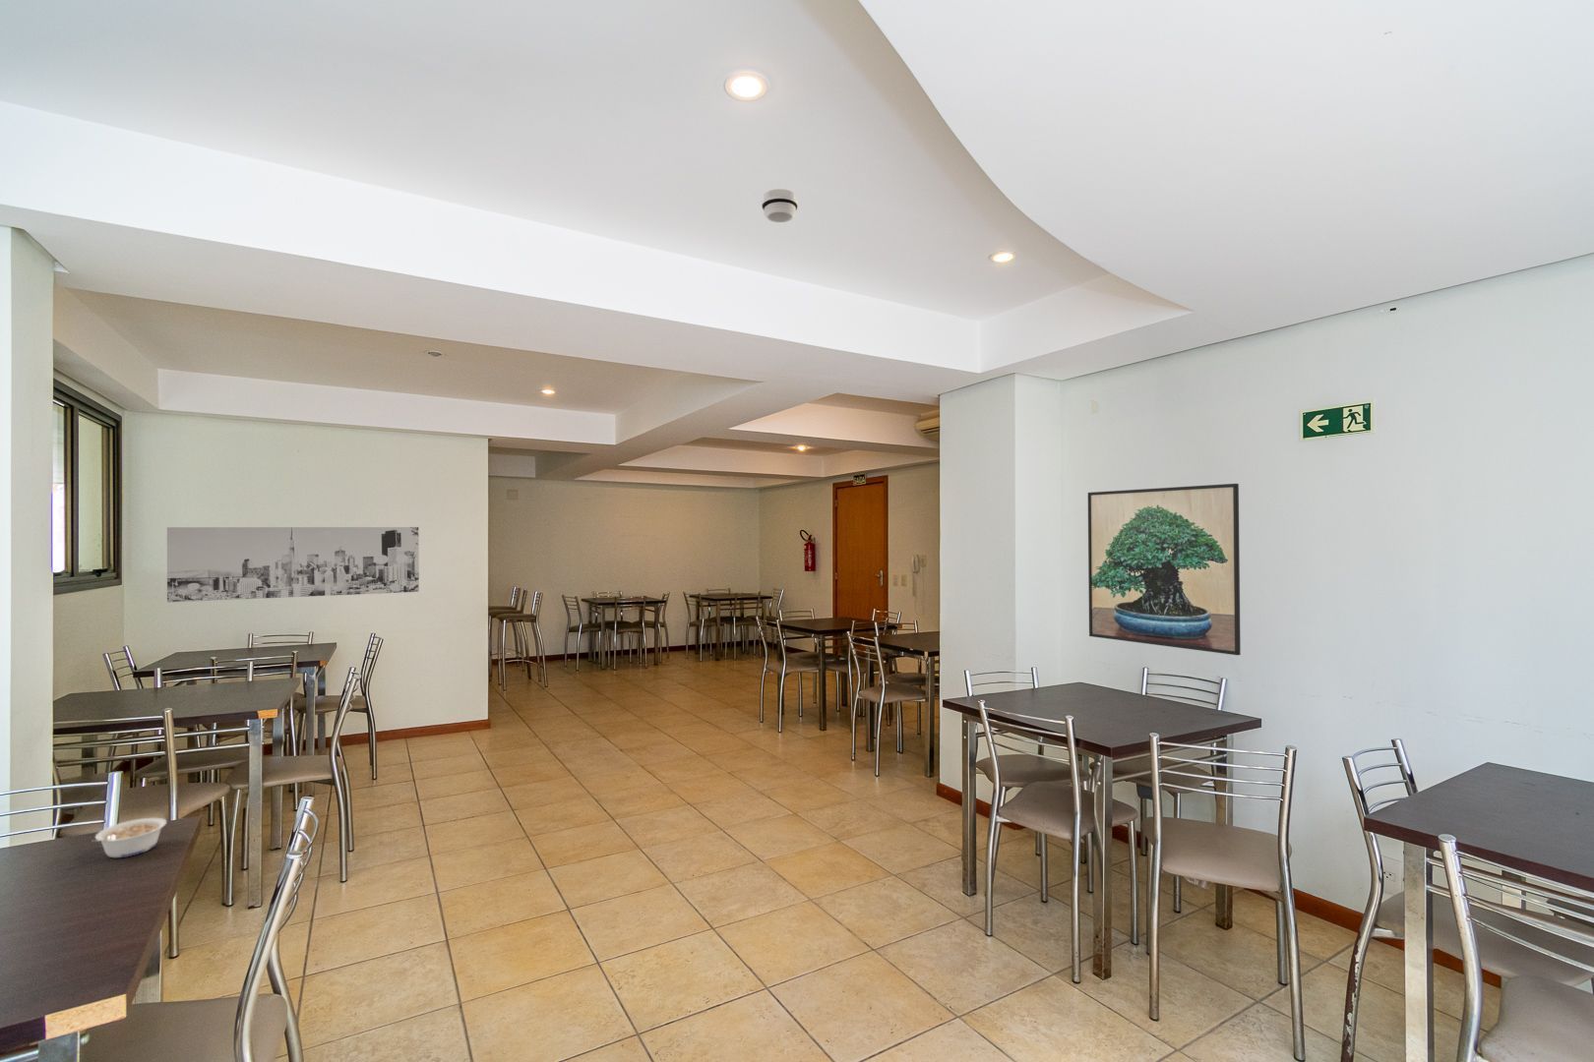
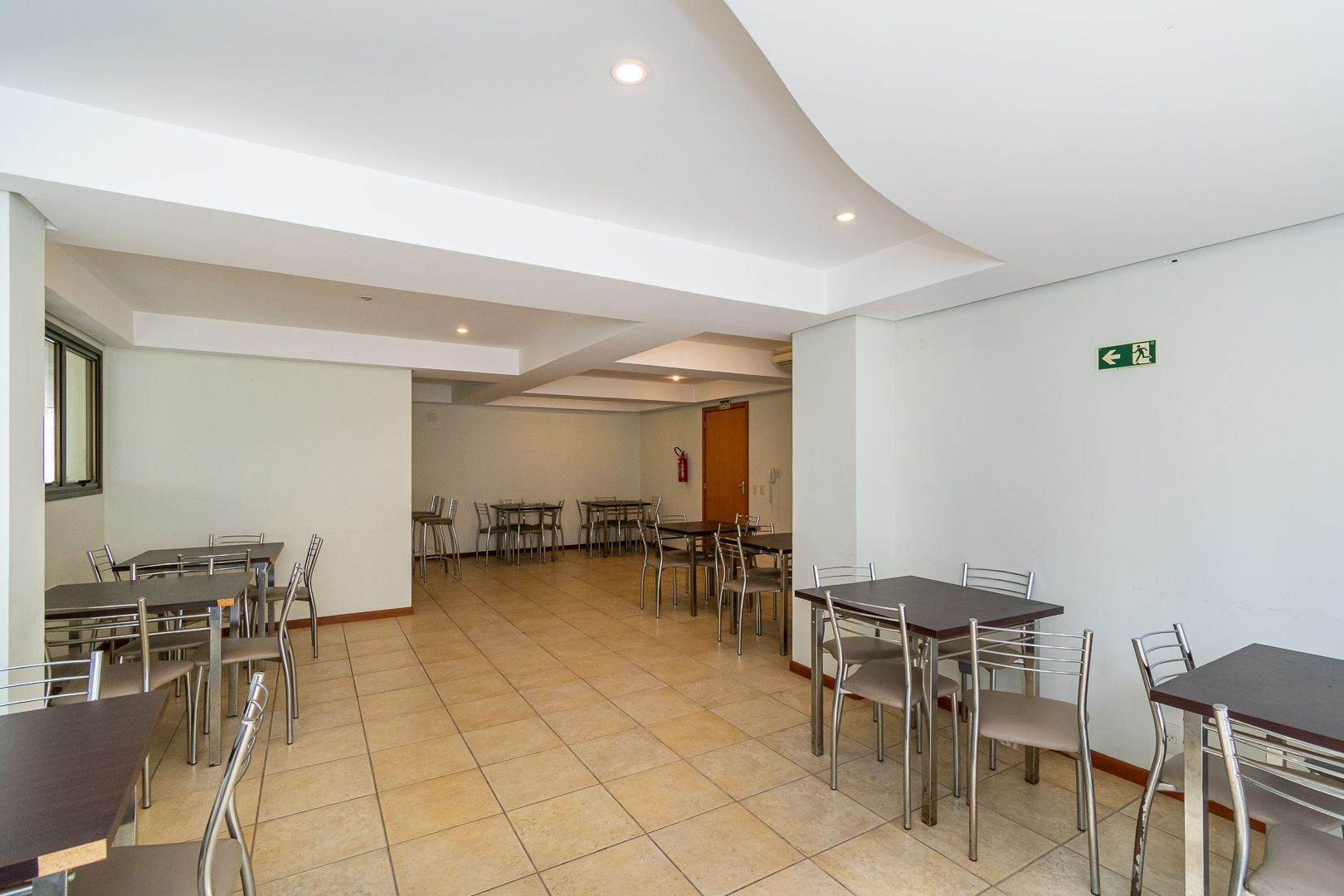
- smoke detector [760,187,799,223]
- legume [93,817,167,858]
- wall art [166,526,420,603]
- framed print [1088,482,1242,655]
